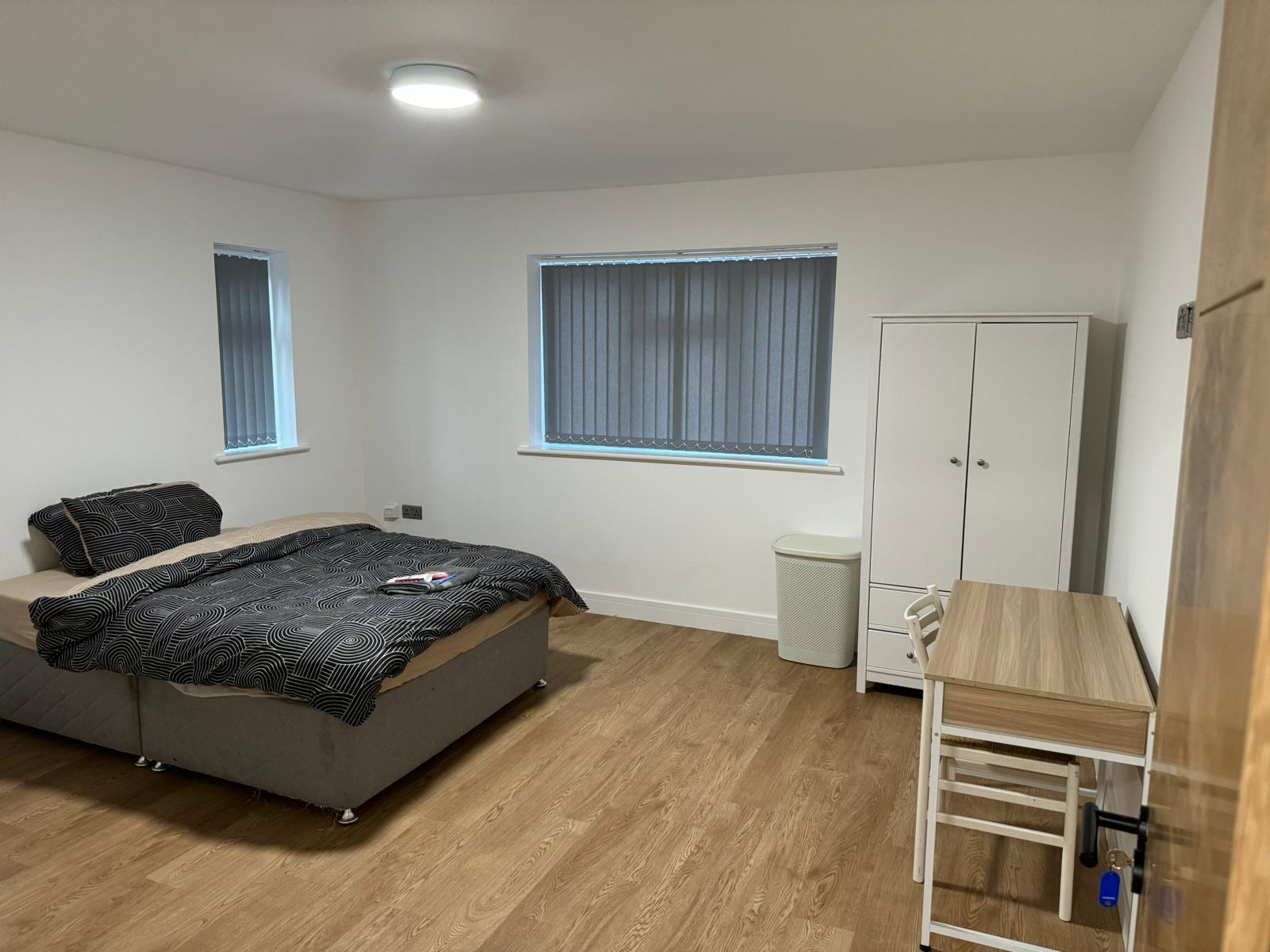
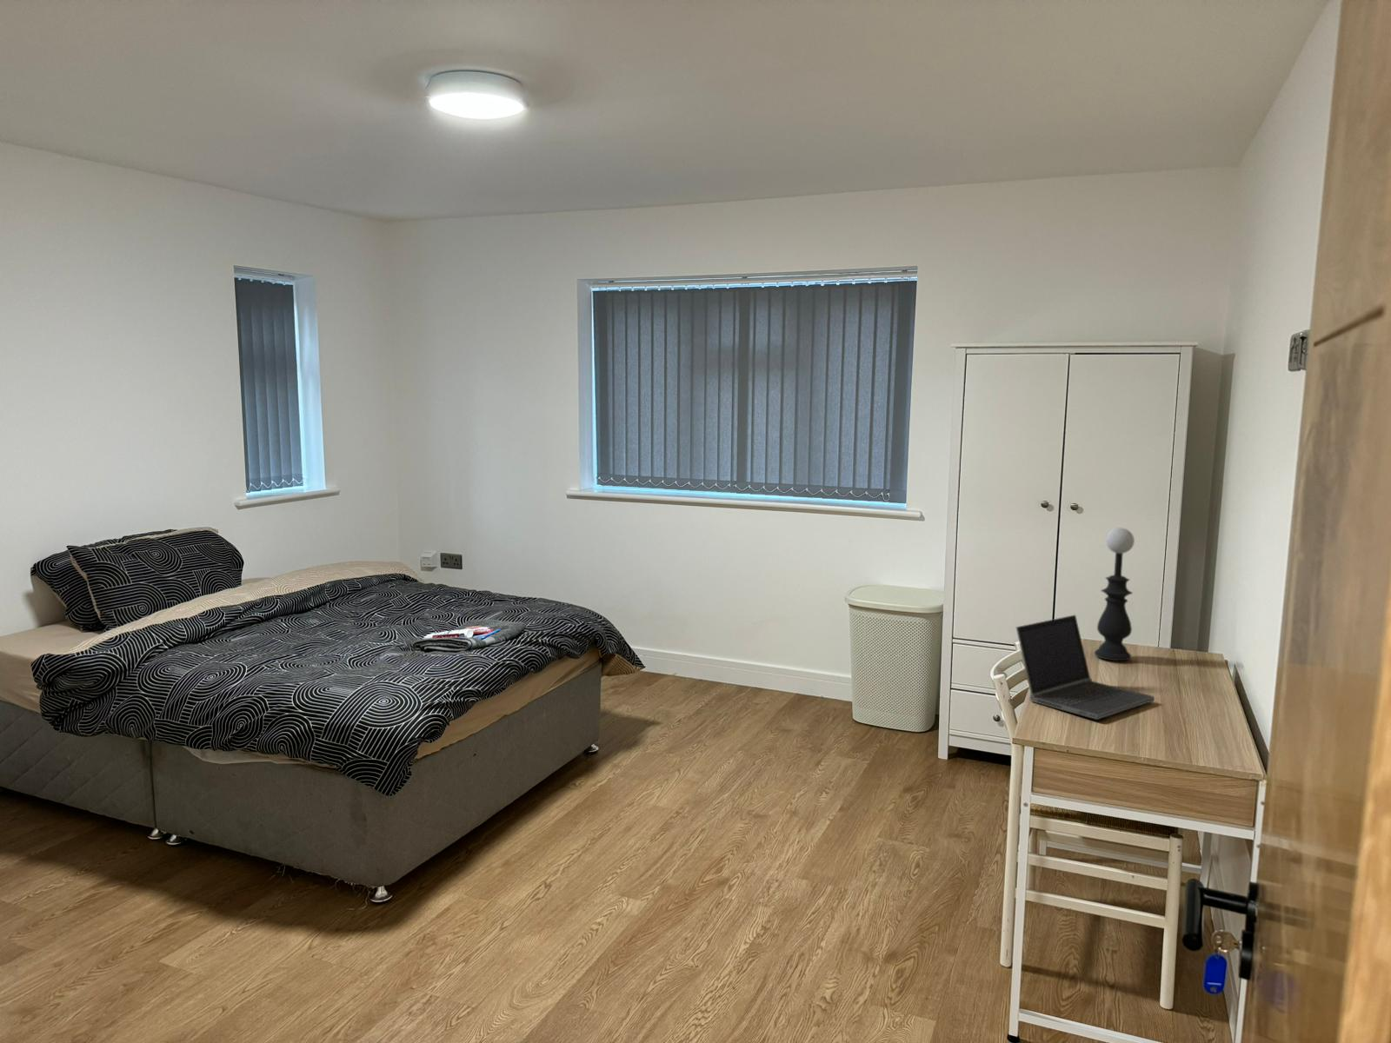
+ laptop computer [1015,614,1156,721]
+ table lamp [1094,527,1136,662]
